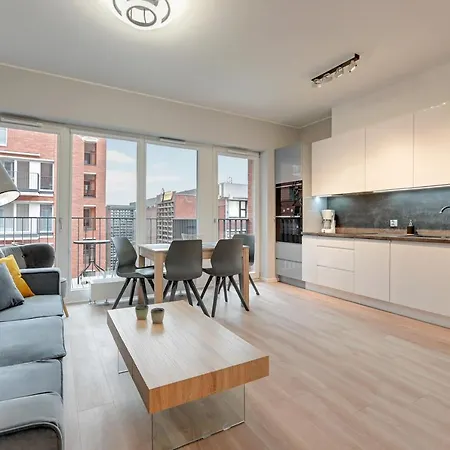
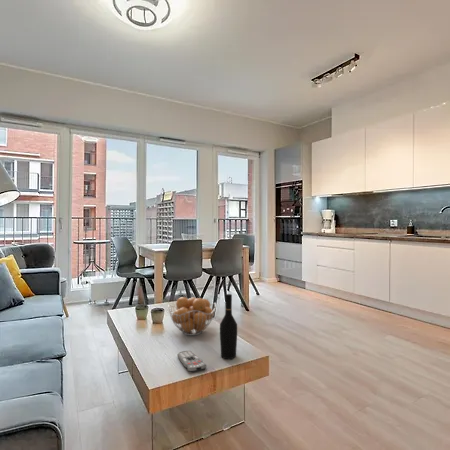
+ remote control [176,350,208,373]
+ wine bottle [219,293,238,360]
+ fruit basket [167,296,217,337]
